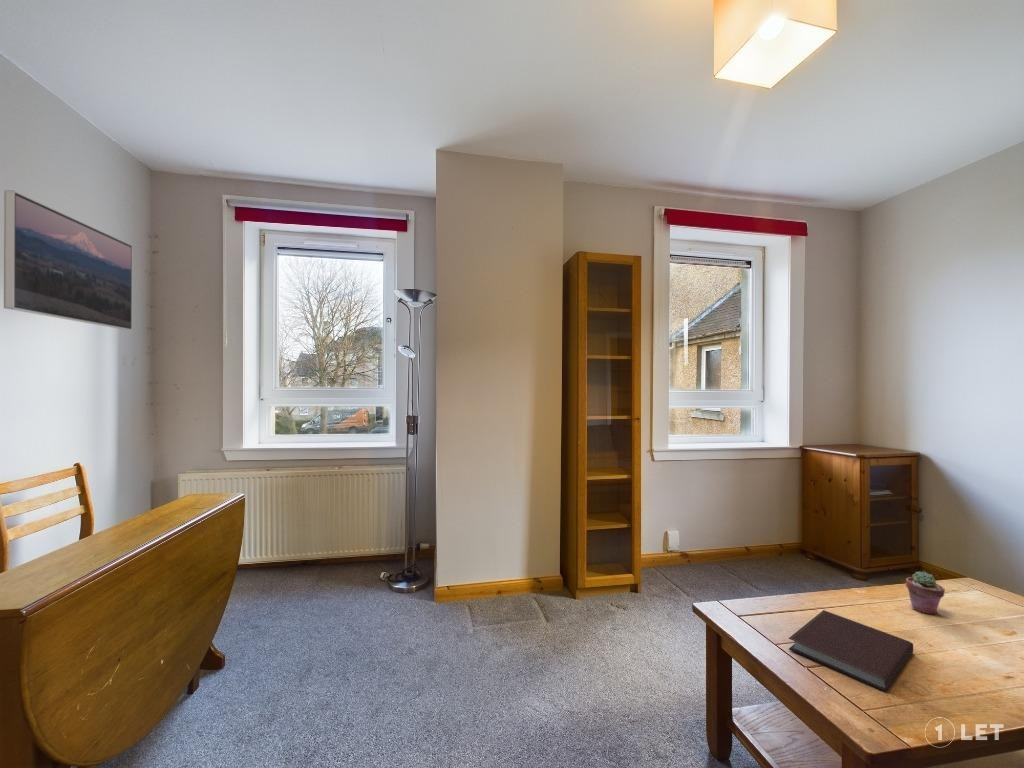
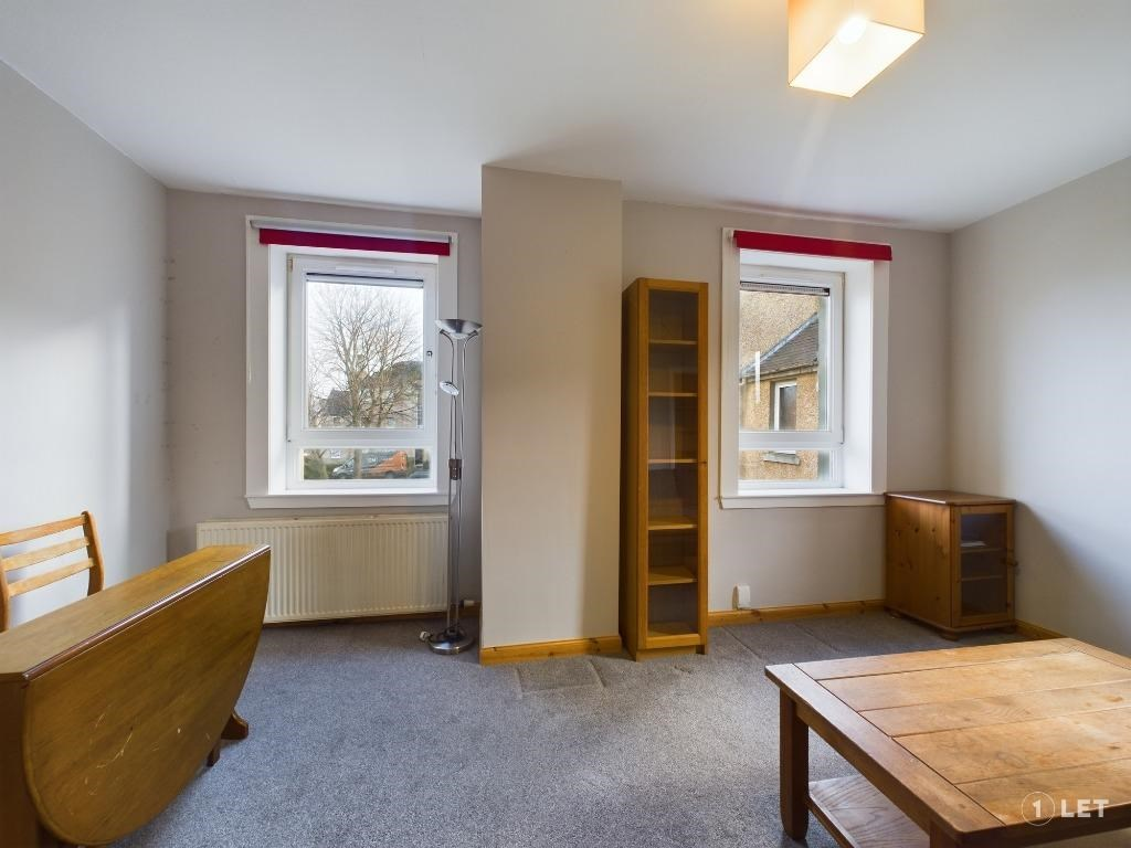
- notebook [788,609,914,693]
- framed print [3,189,133,331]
- potted succulent [905,570,946,615]
